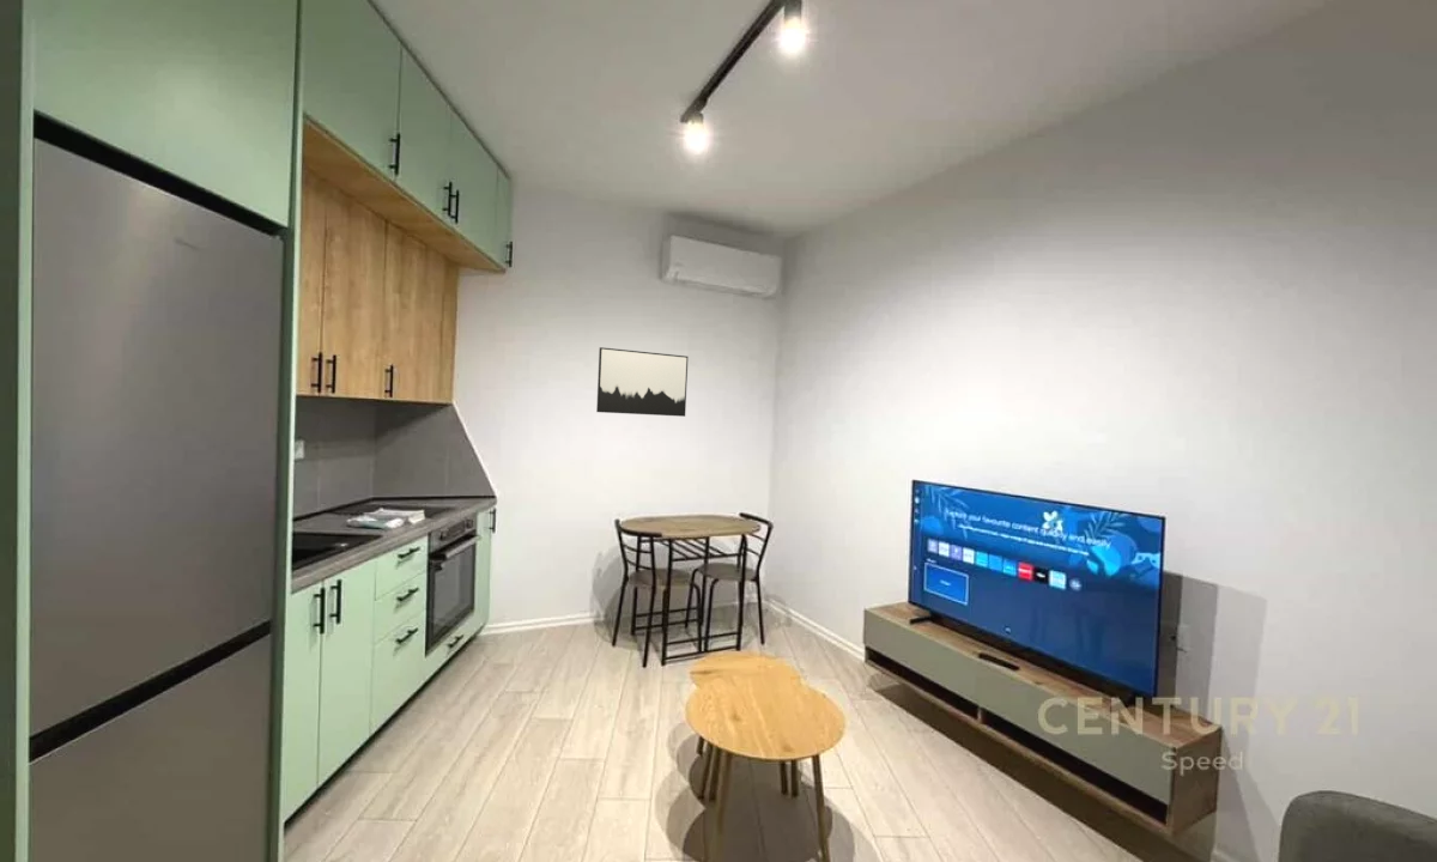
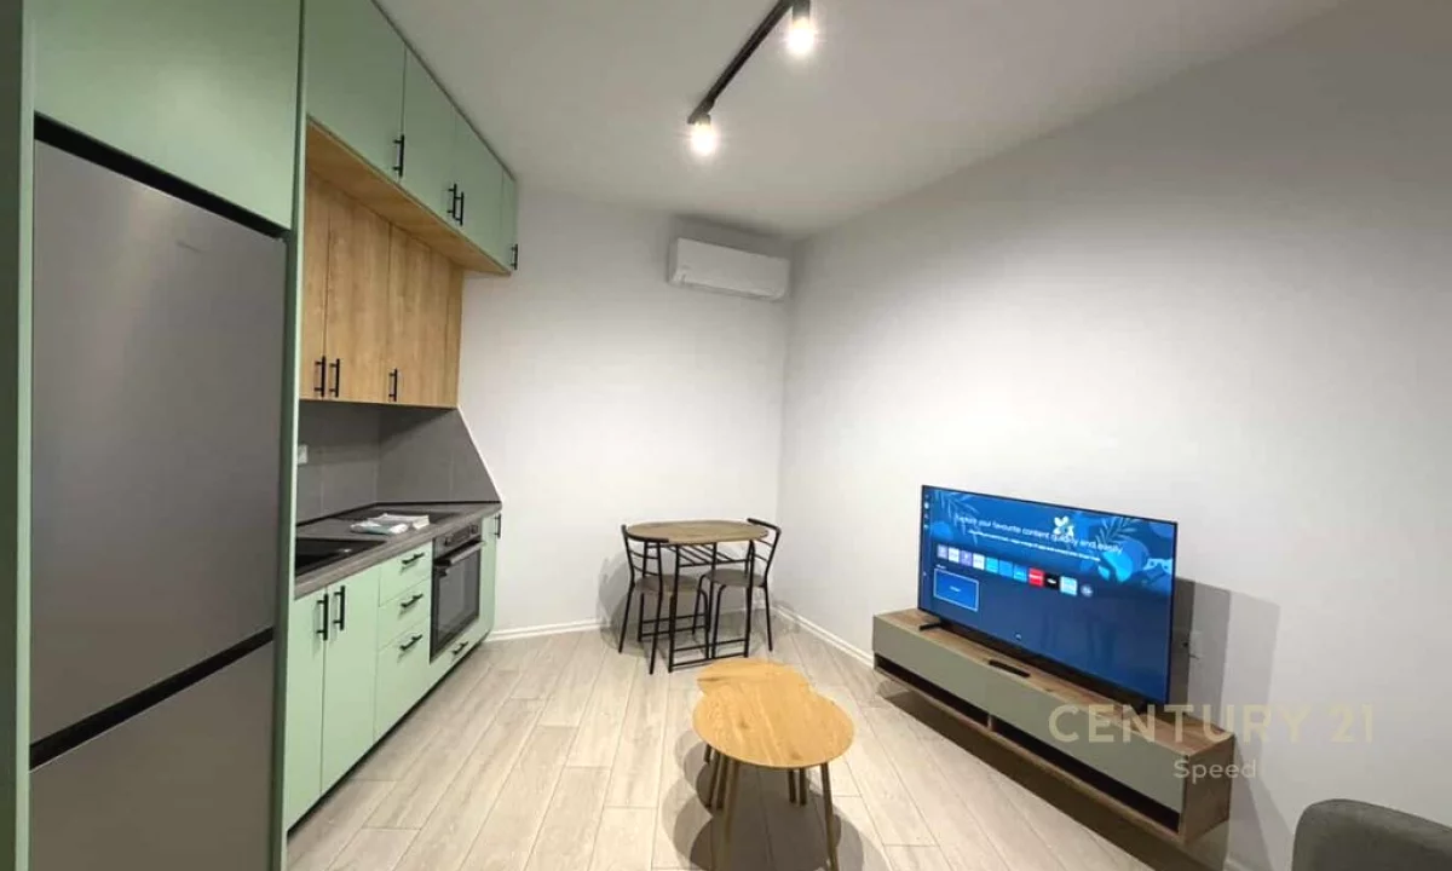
- wall art [595,346,690,418]
